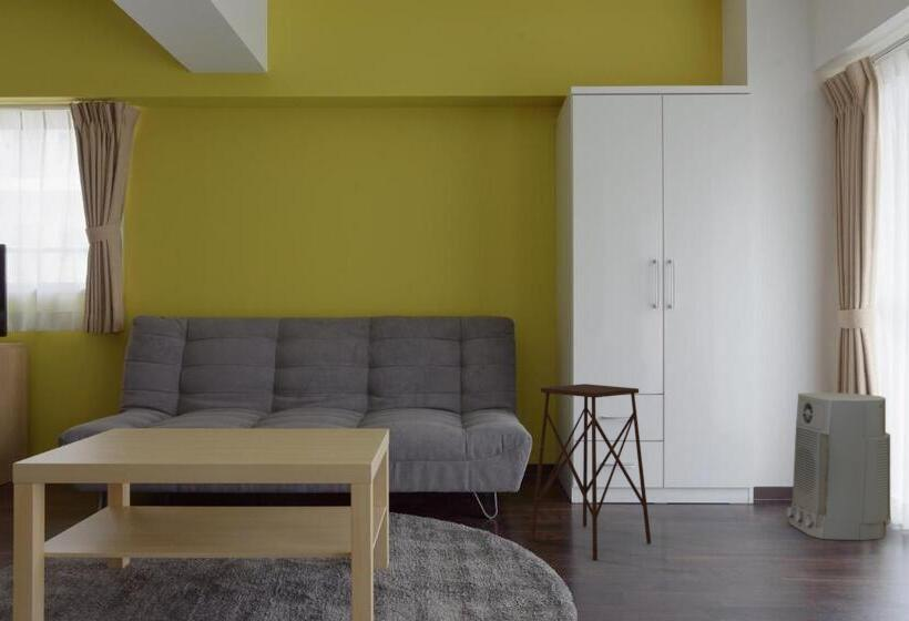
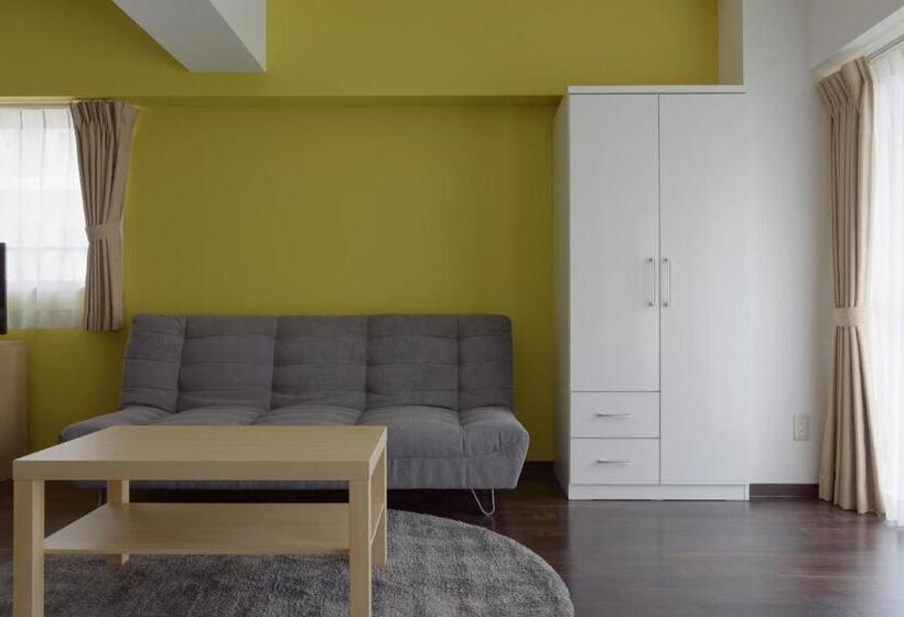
- air purifier [786,391,891,541]
- side table [529,383,652,561]
